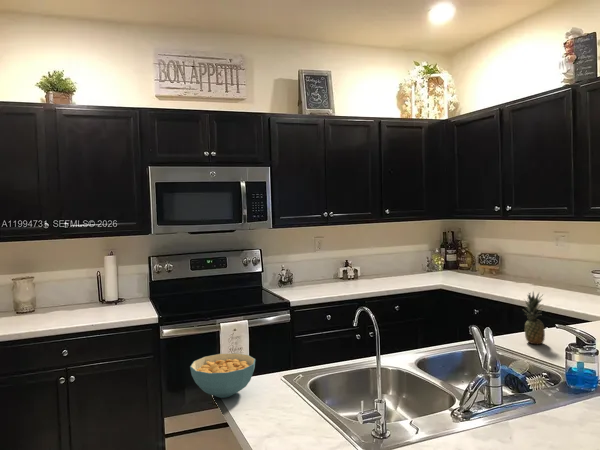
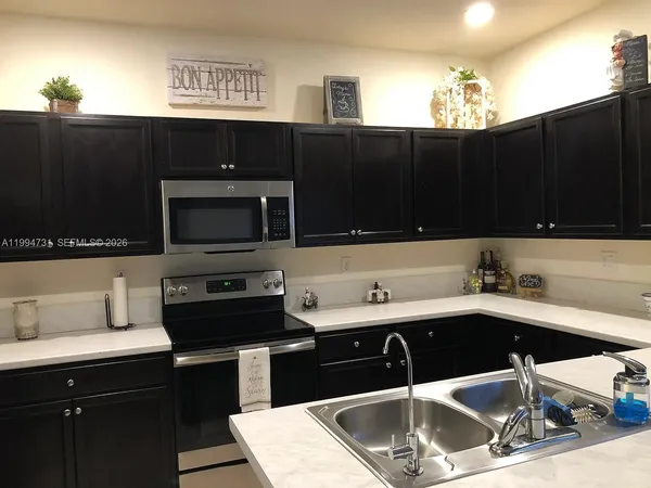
- fruit [521,290,546,345]
- cereal bowl [189,352,256,399]
